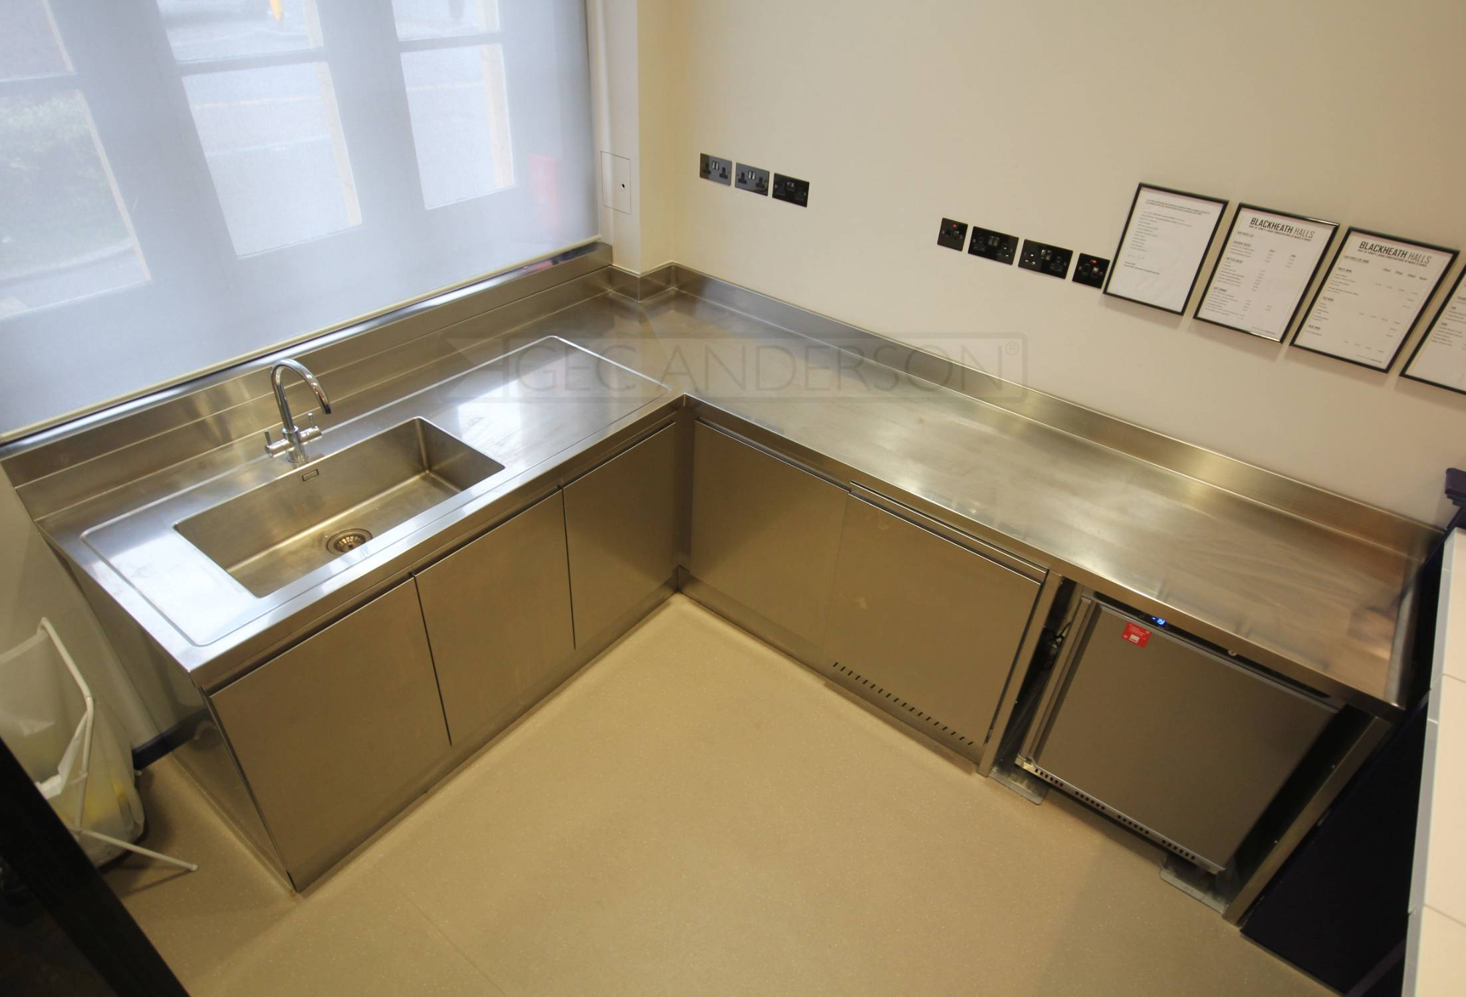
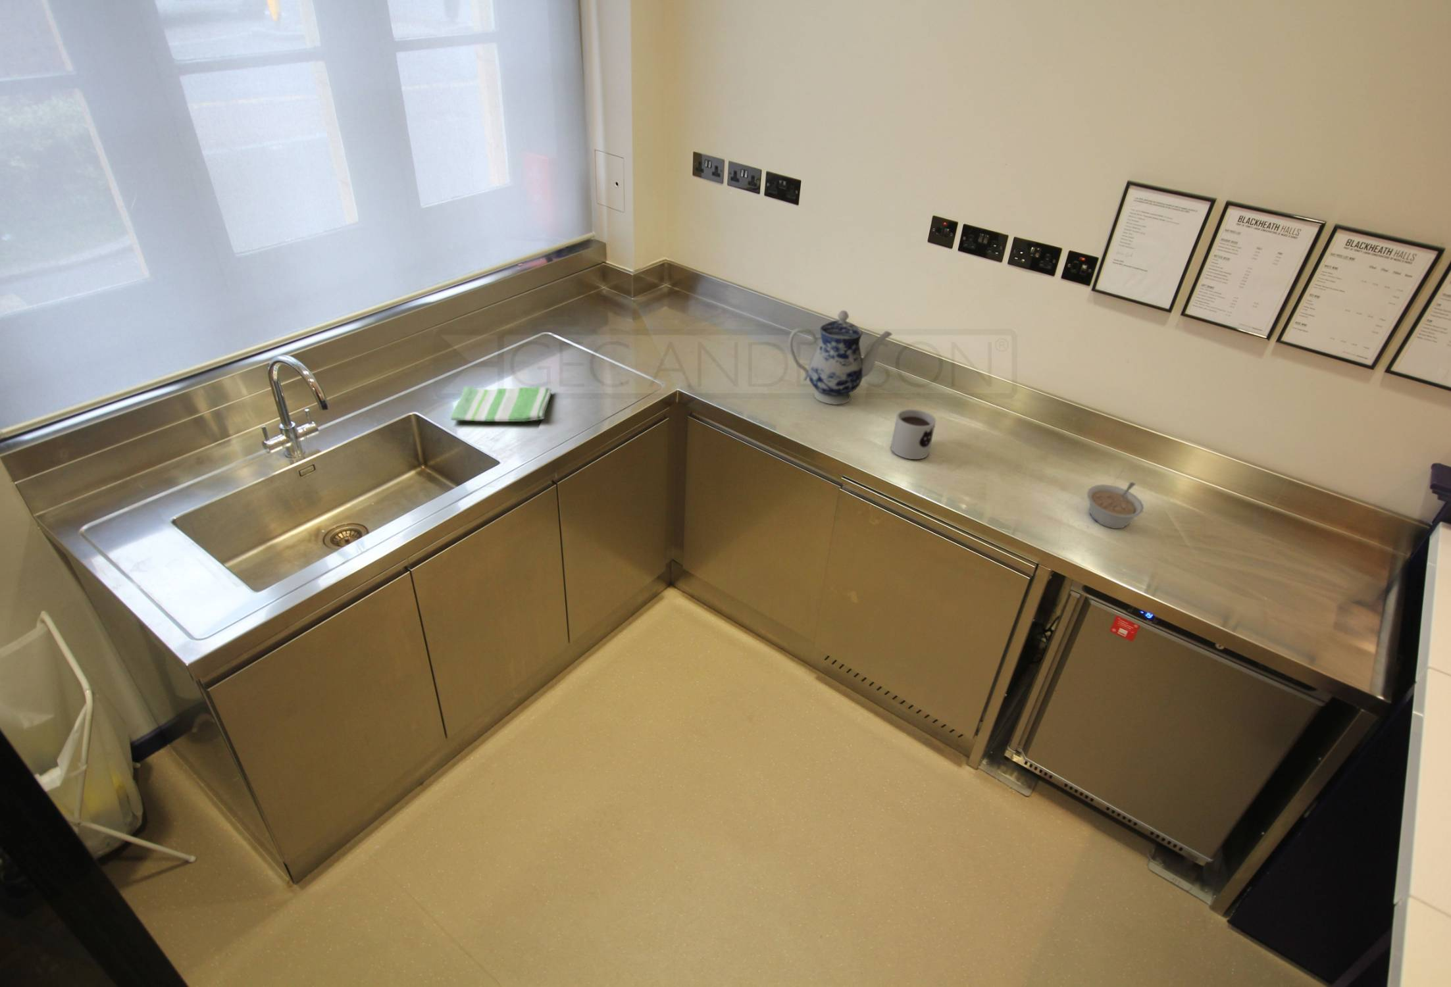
+ mug [890,409,936,460]
+ legume [1086,481,1145,529]
+ teapot [788,310,894,405]
+ dish towel [451,386,552,422]
